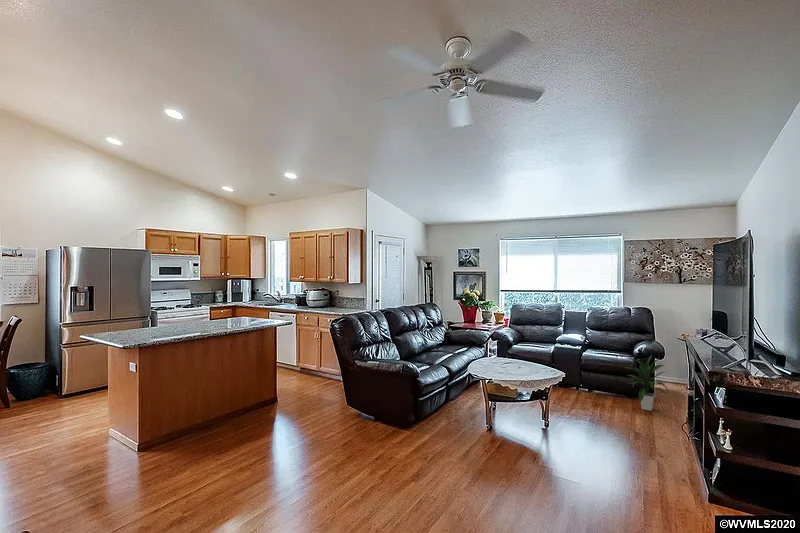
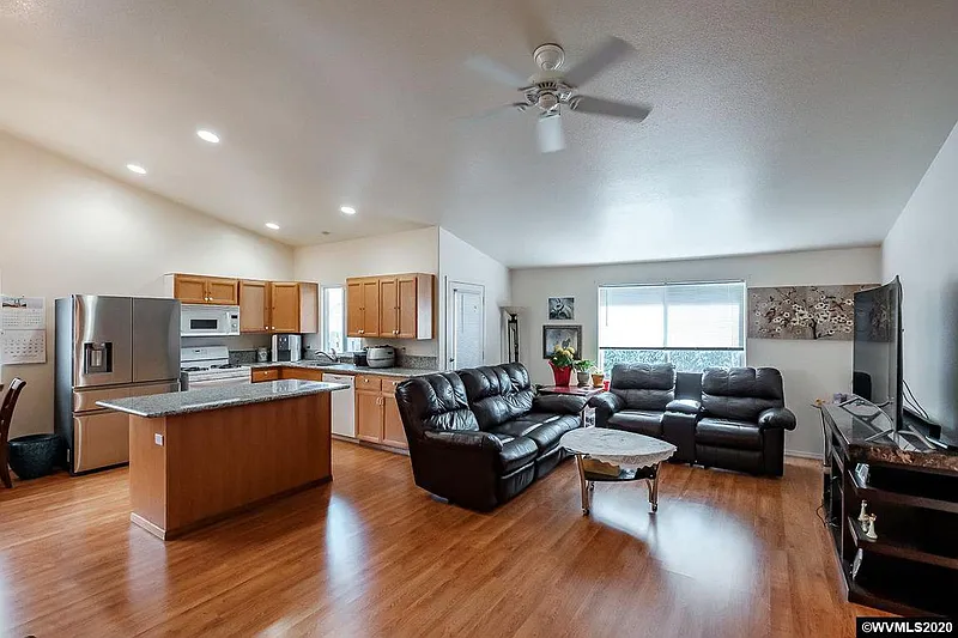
- indoor plant [623,354,670,412]
